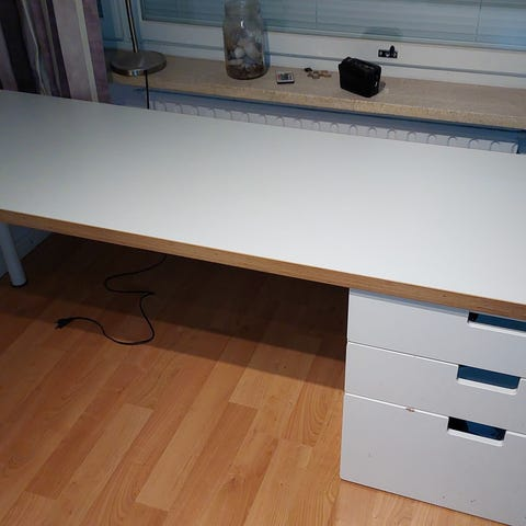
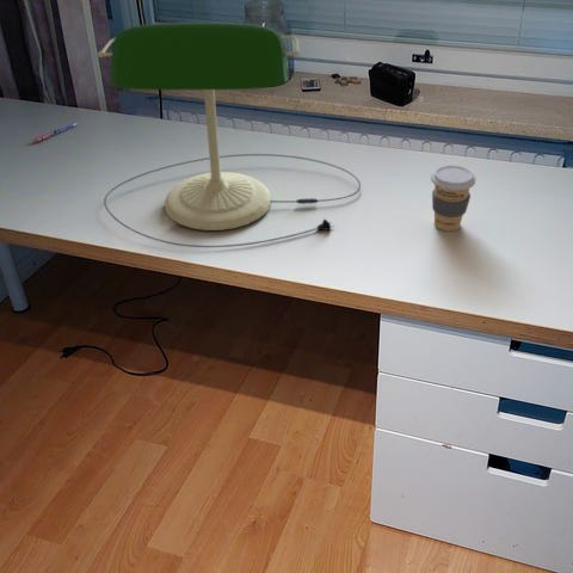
+ coffee cup [430,164,478,232]
+ desk lamp [97,21,362,248]
+ pen [32,122,78,143]
